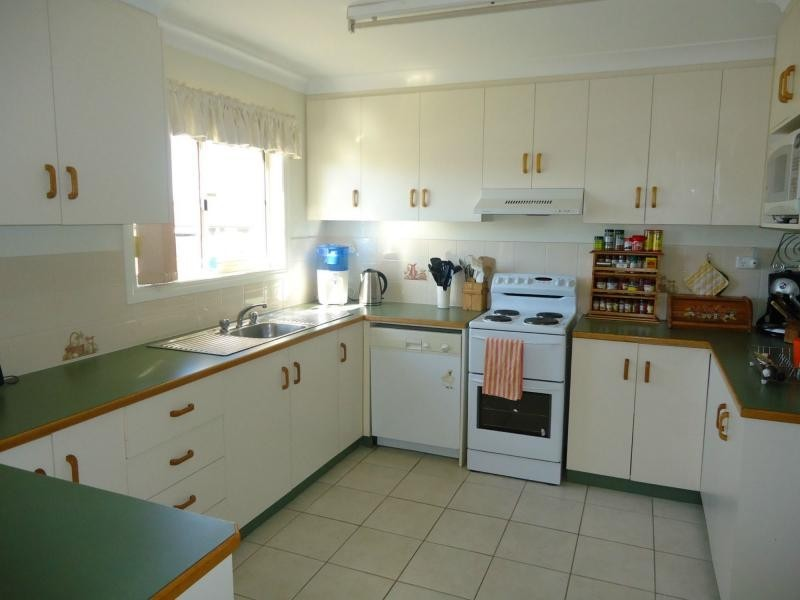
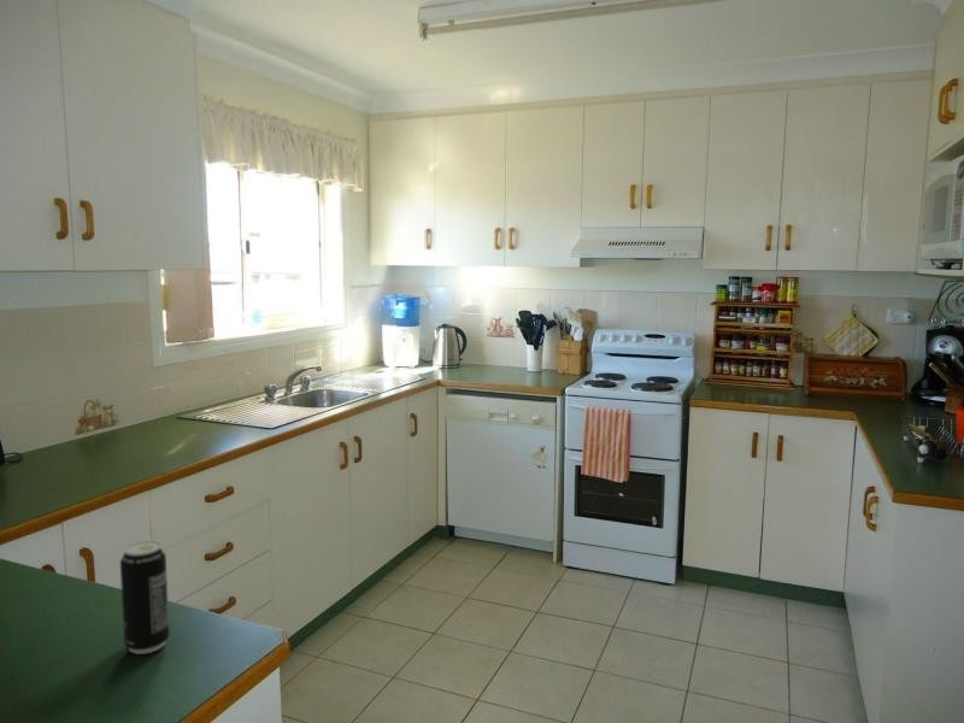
+ beverage can [119,540,171,656]
